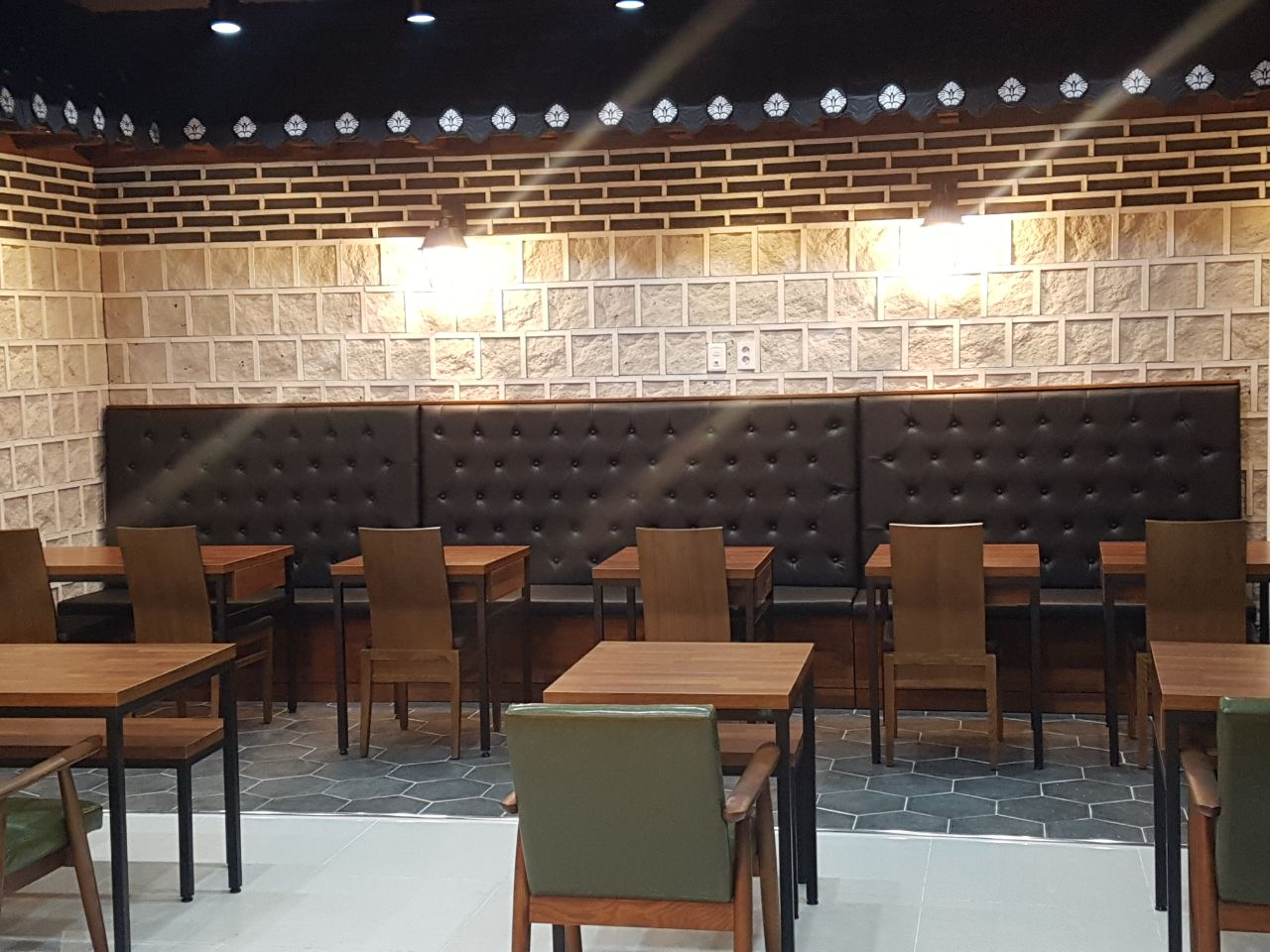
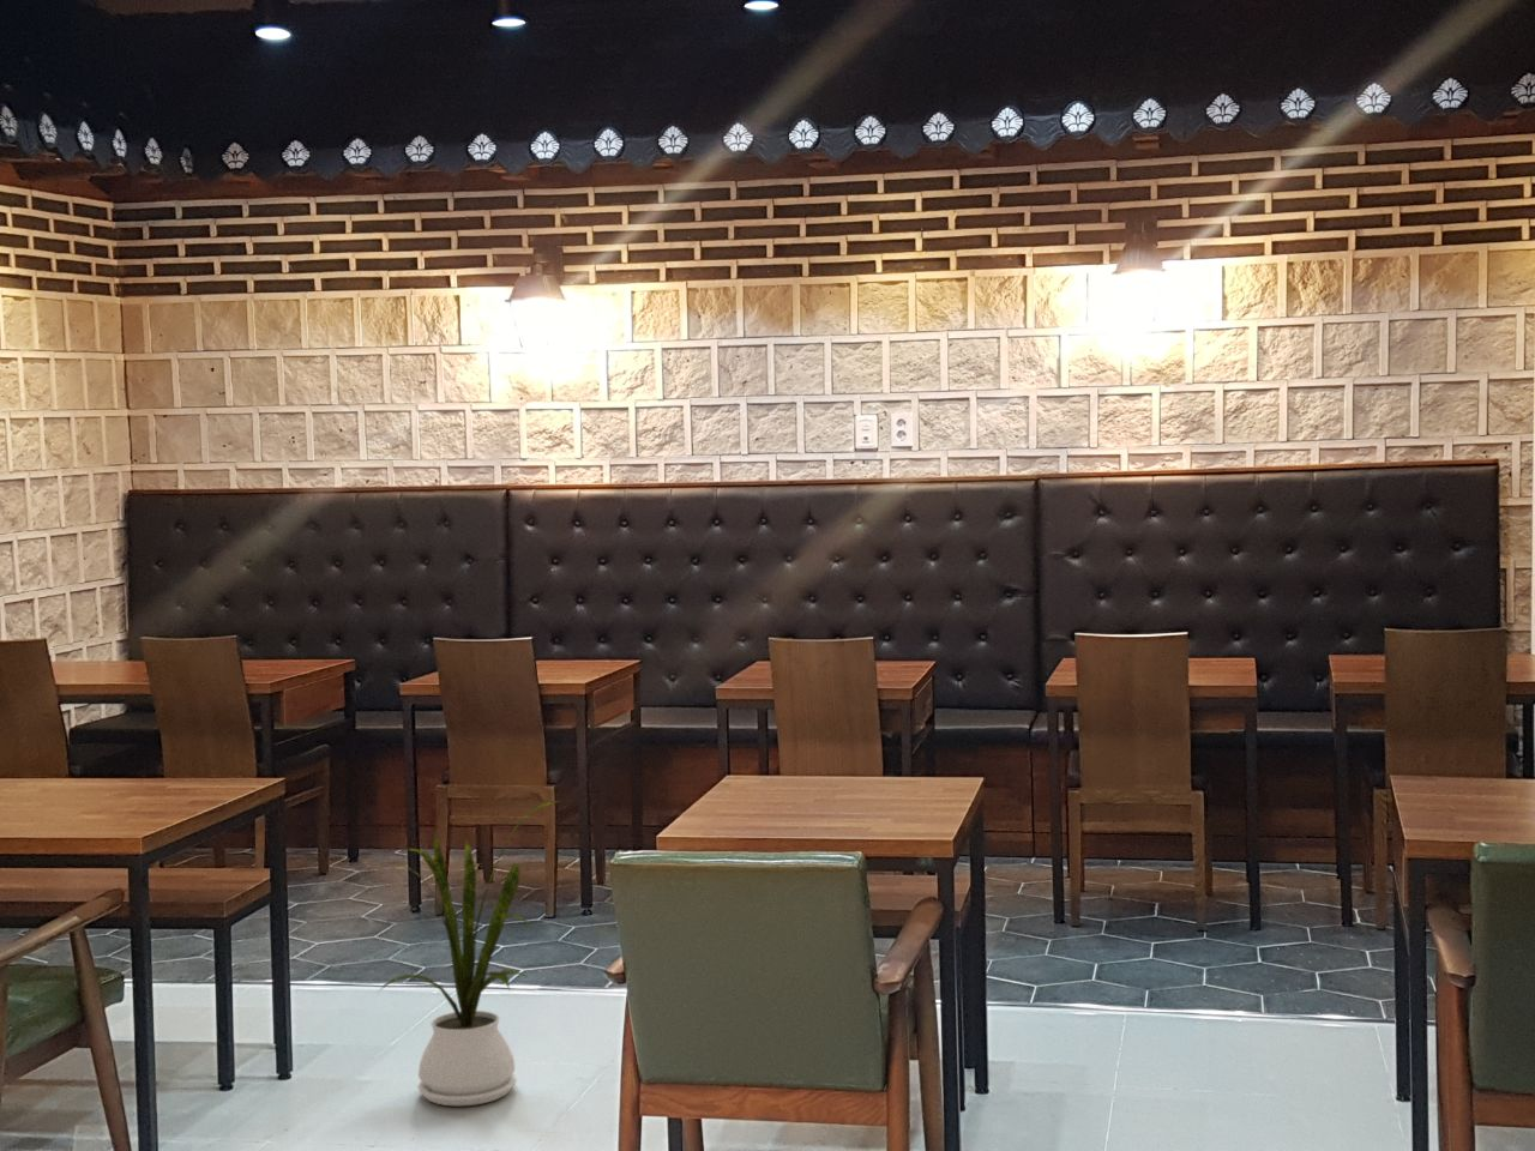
+ house plant [377,799,560,1106]
